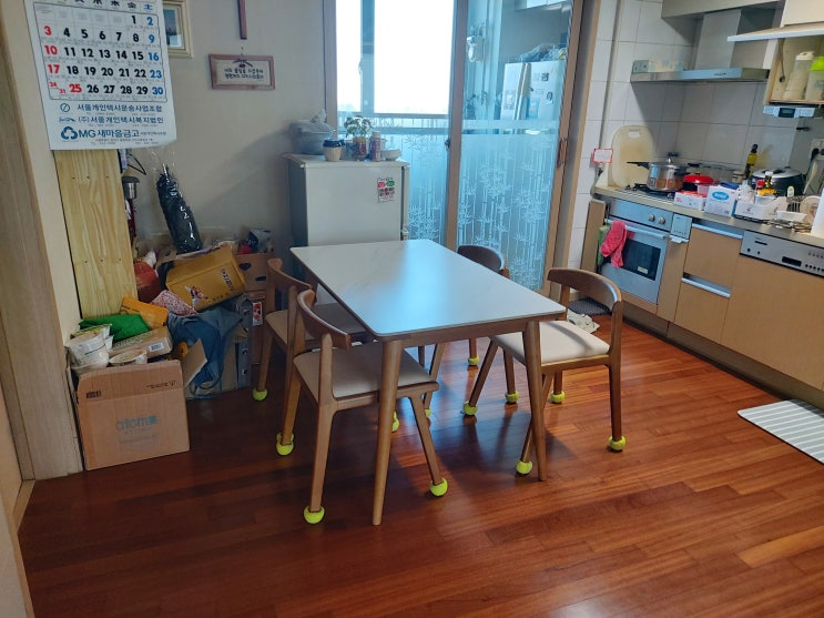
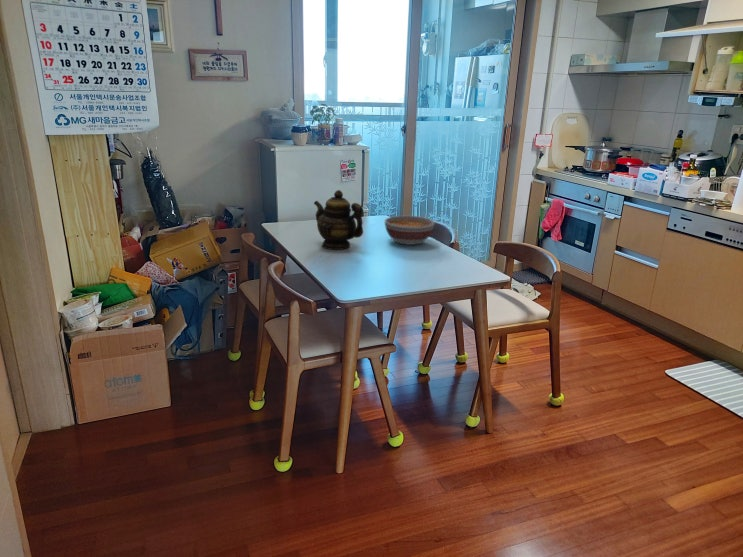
+ teapot [313,189,364,251]
+ bowl [384,215,436,246]
